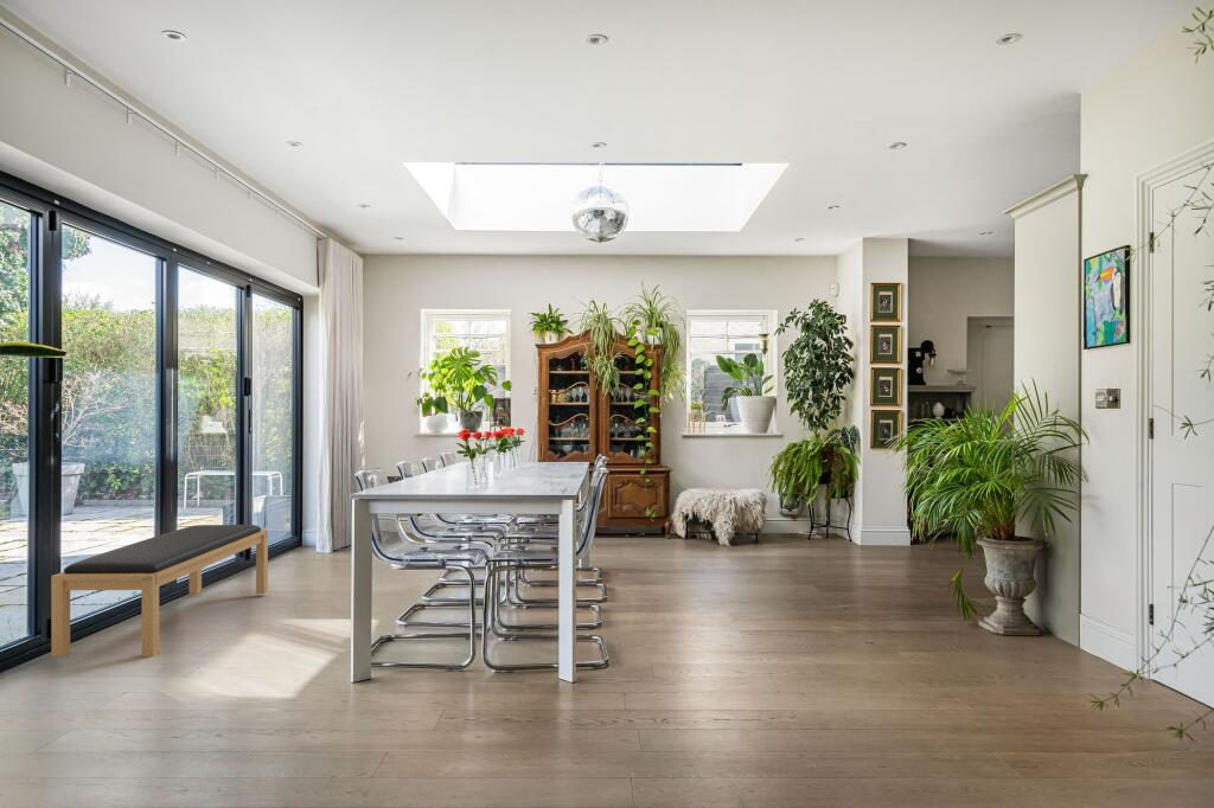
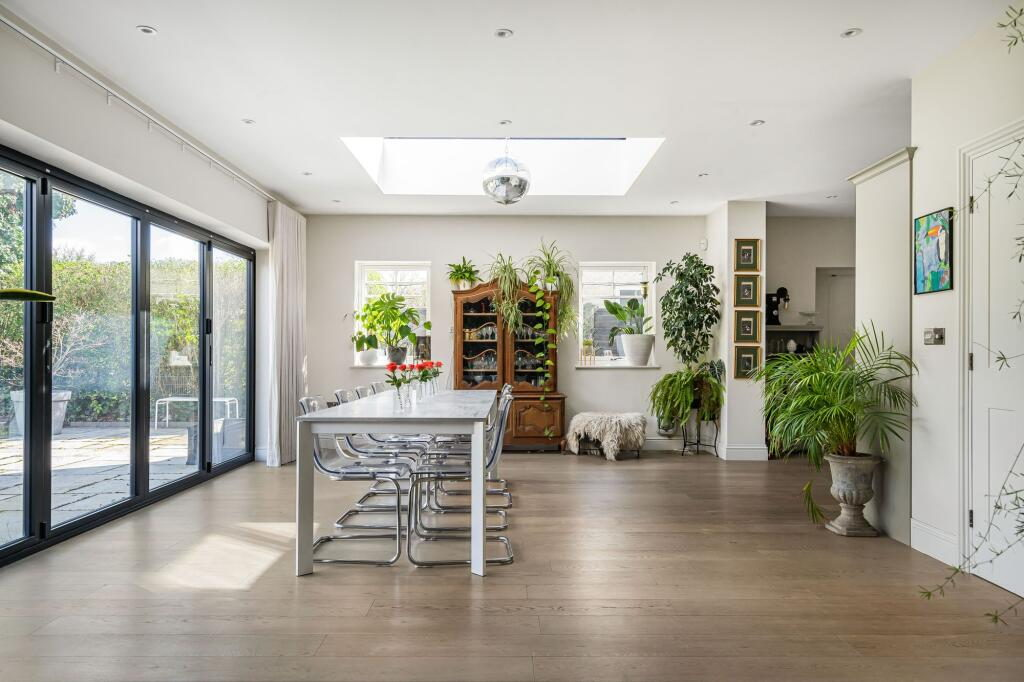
- bench [50,524,269,658]
